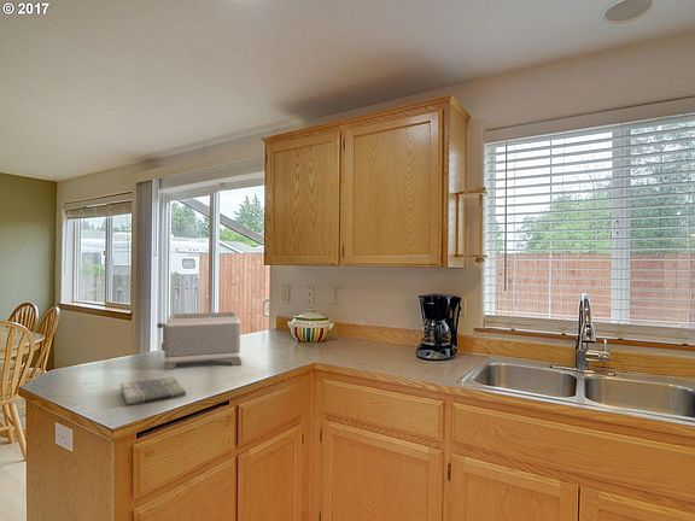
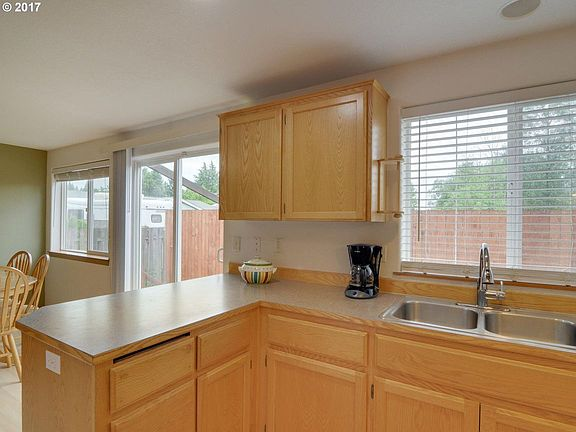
- toaster [156,311,243,371]
- dish towel [119,376,187,406]
